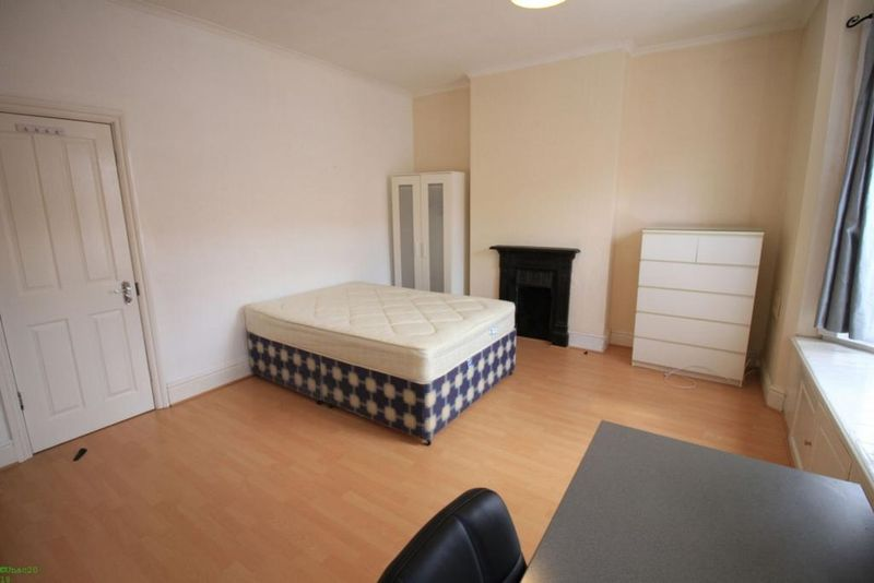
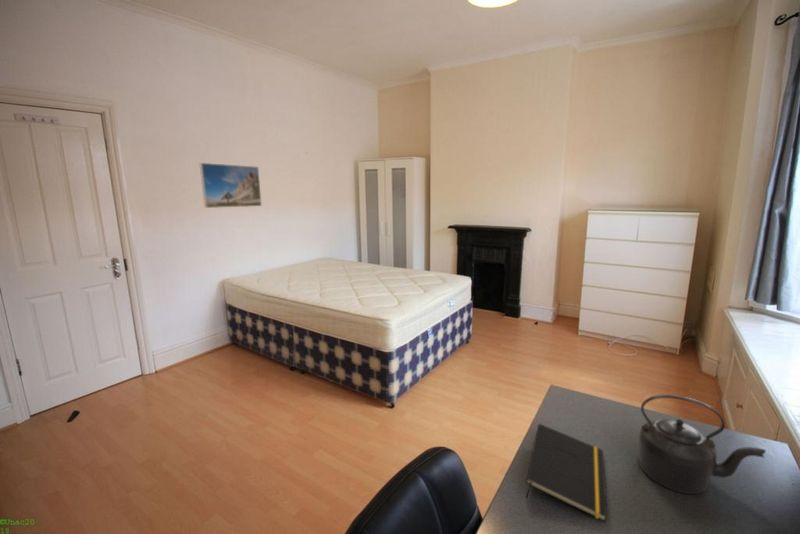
+ notepad [525,423,608,523]
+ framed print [198,162,263,209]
+ kettle [638,394,767,495]
